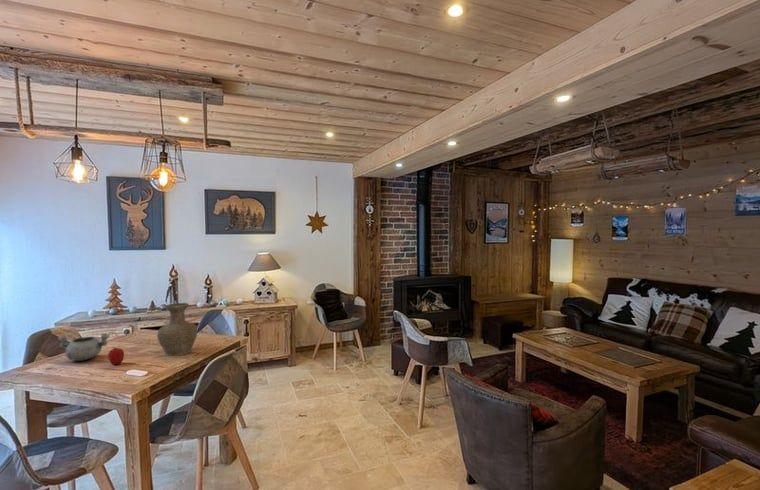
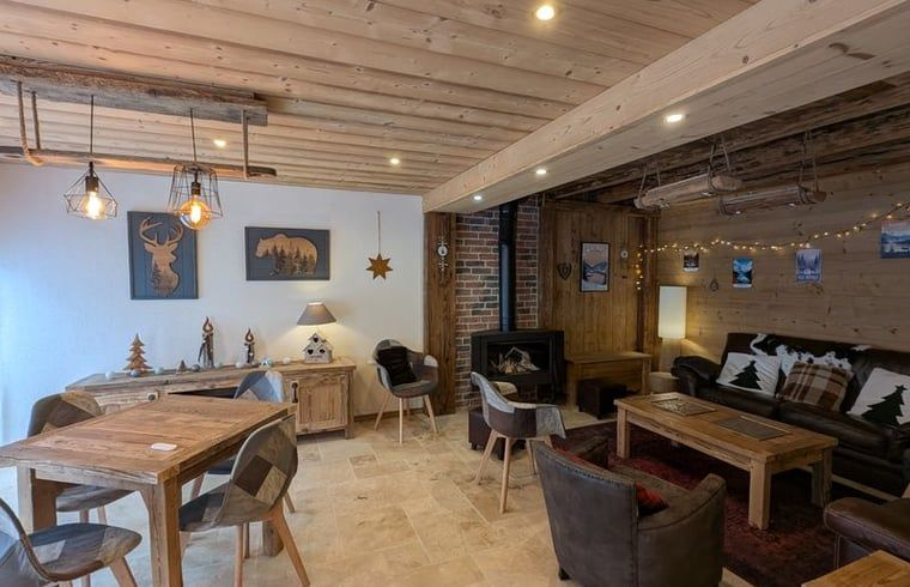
- fruit [107,346,125,366]
- decorative bowl [56,333,111,362]
- vase [156,302,199,357]
